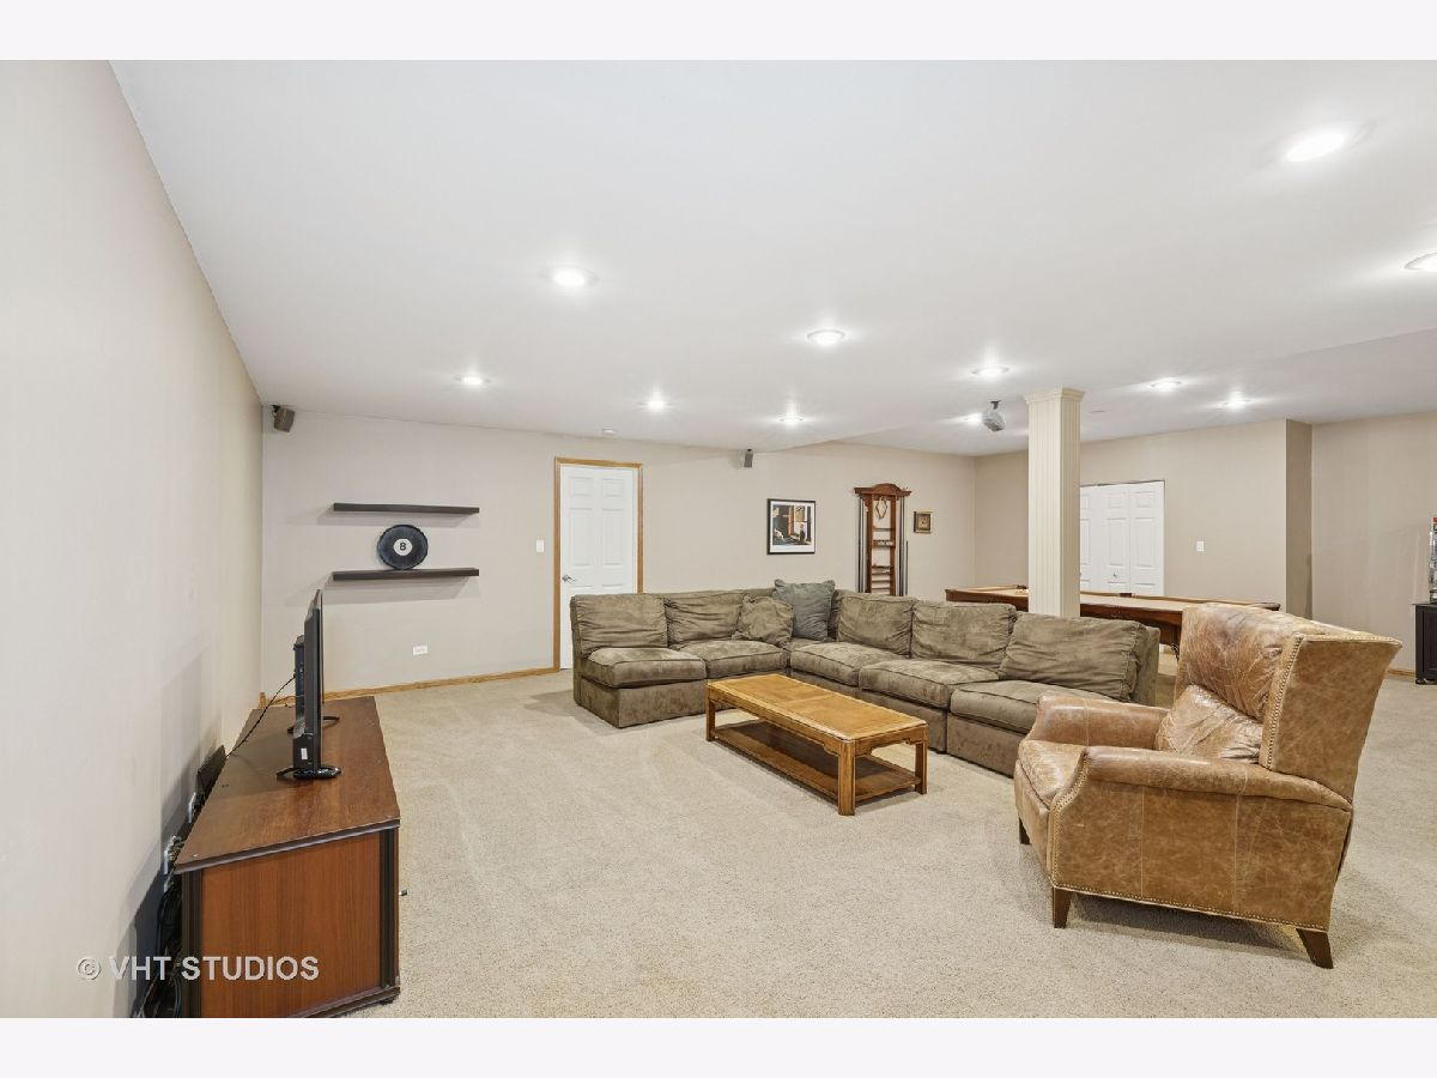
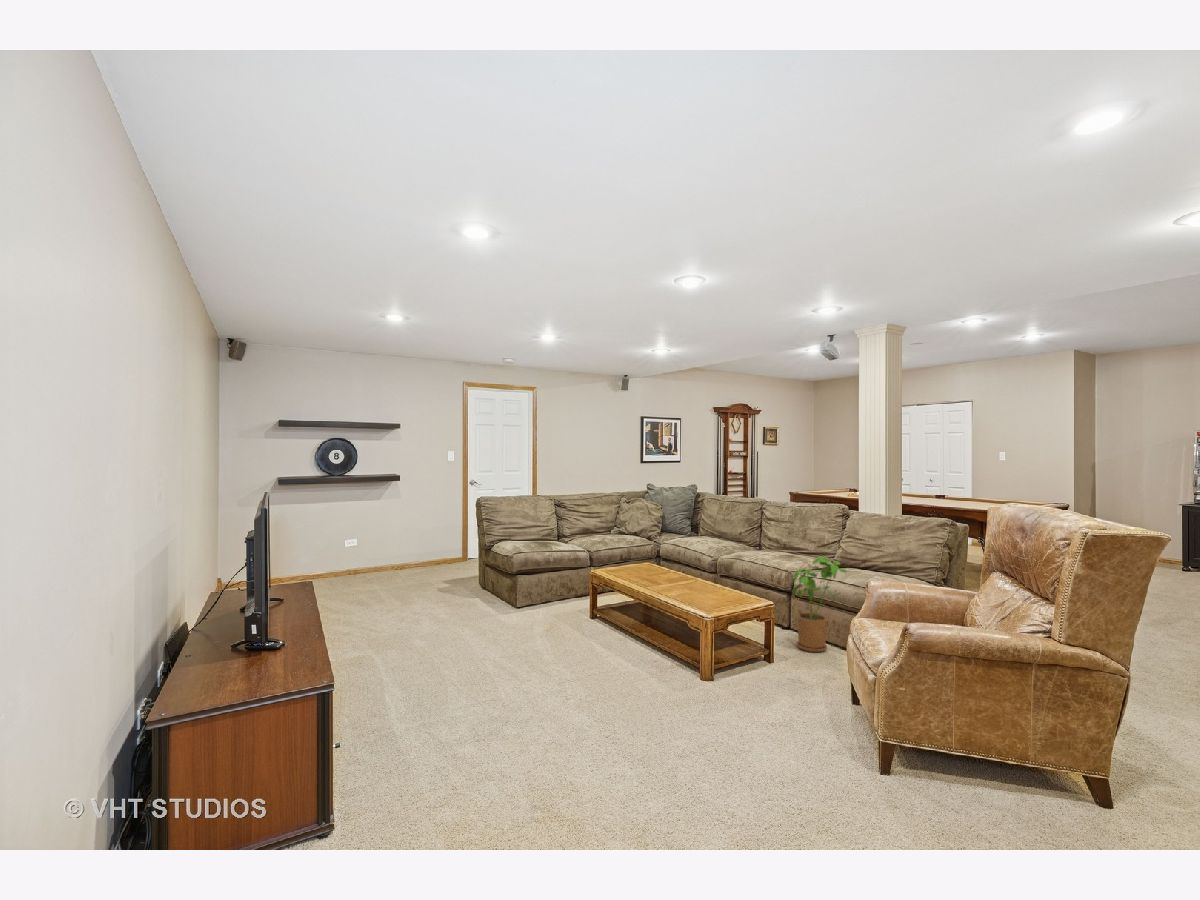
+ house plant [791,556,849,653]
